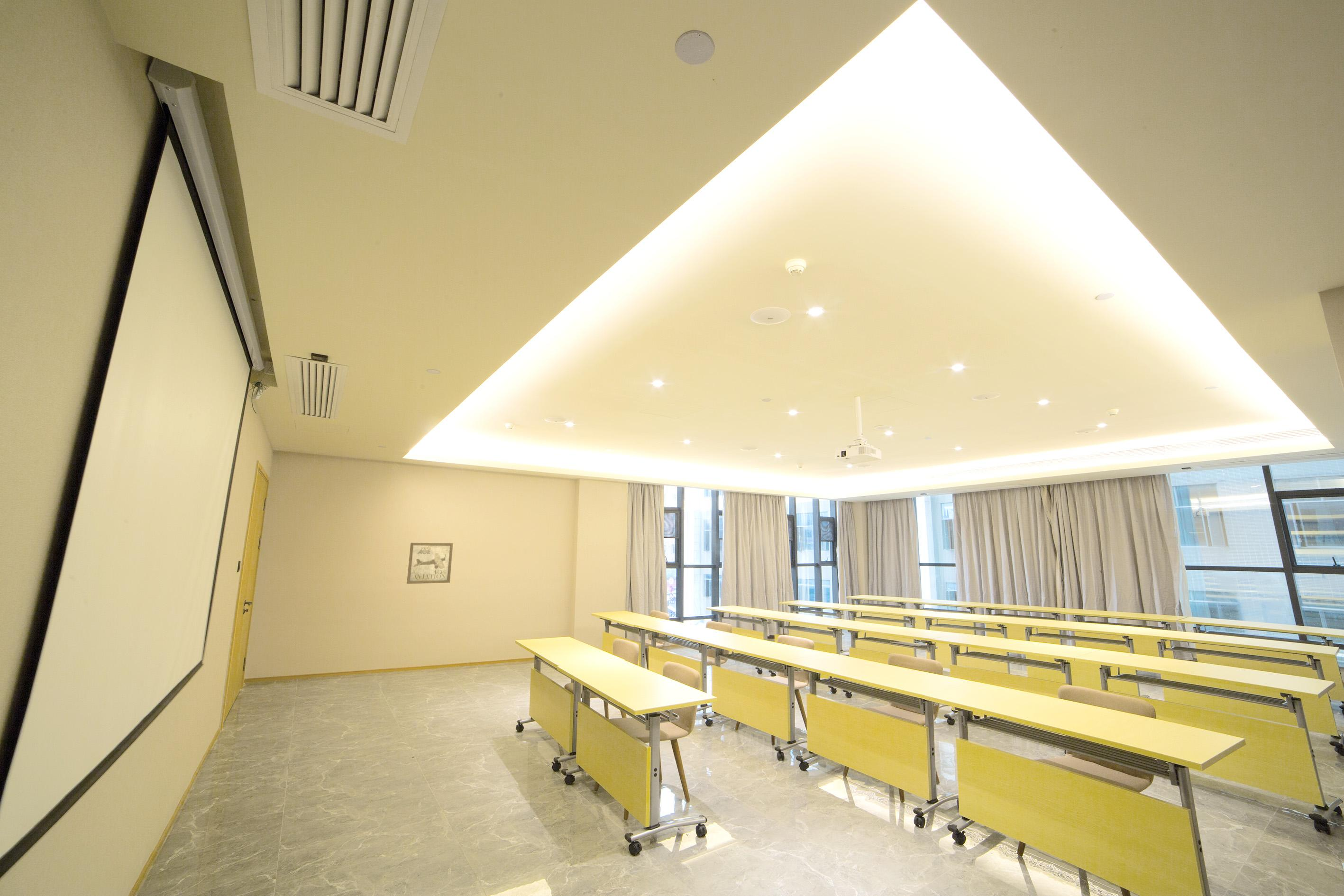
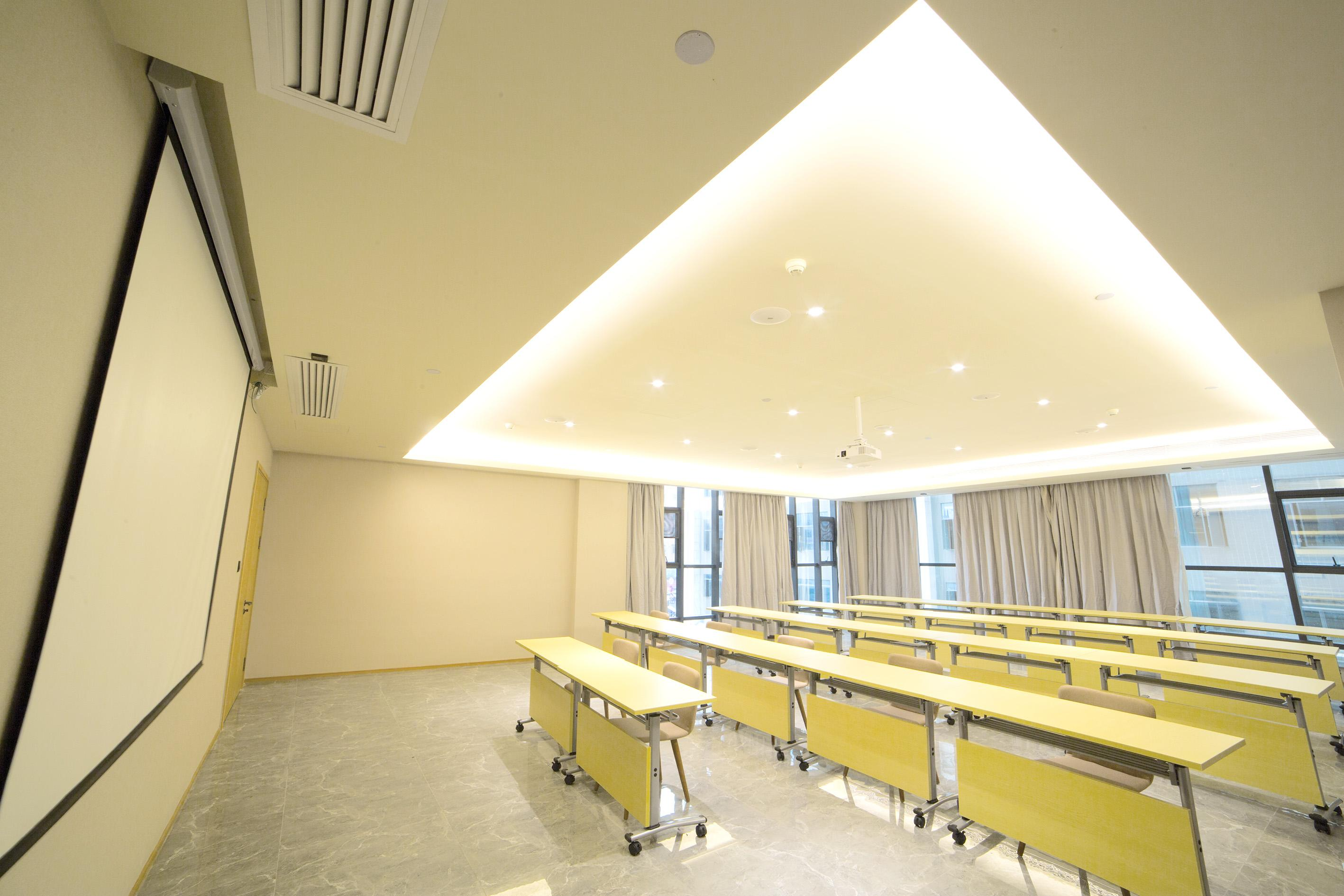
- wall art [406,542,454,584]
